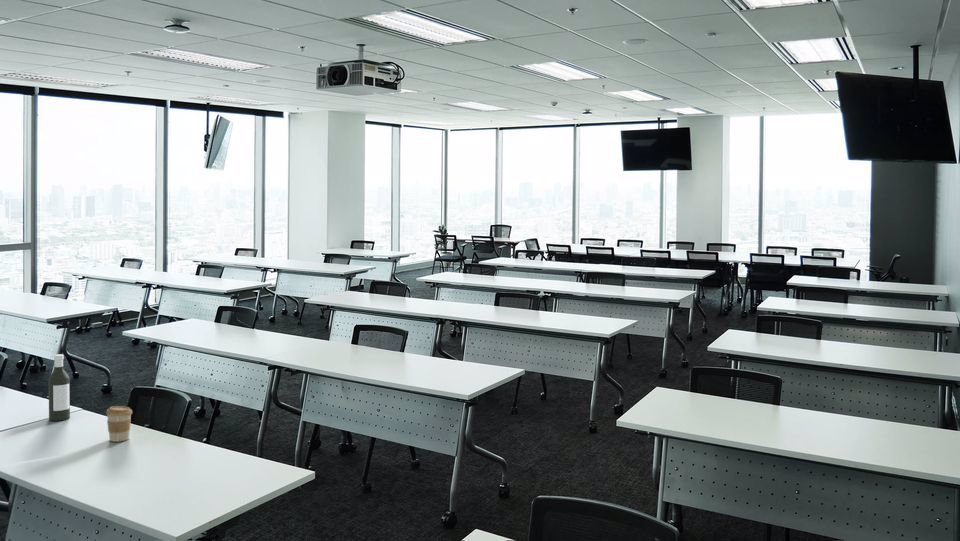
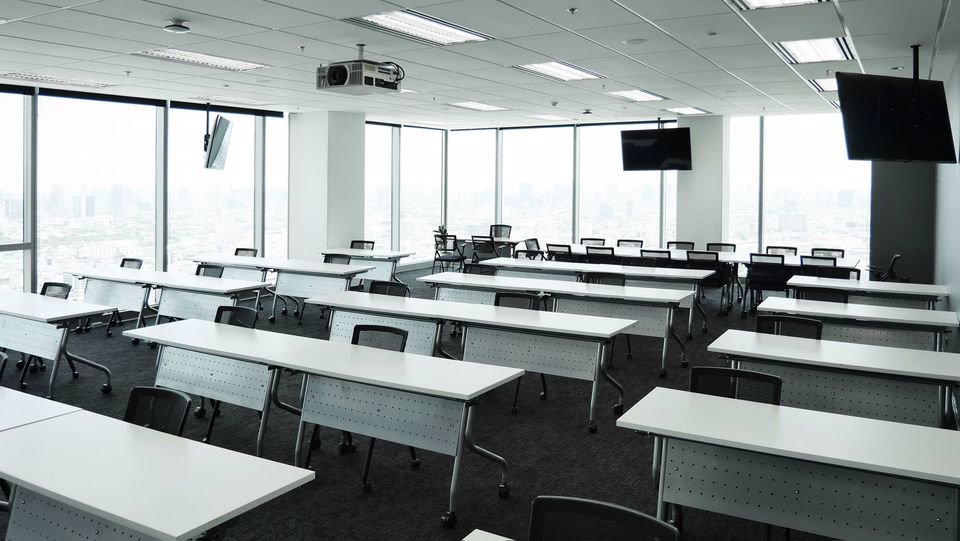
- bottle [48,353,71,422]
- coffee cup [105,405,133,443]
